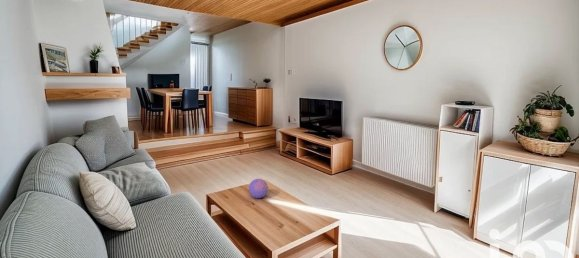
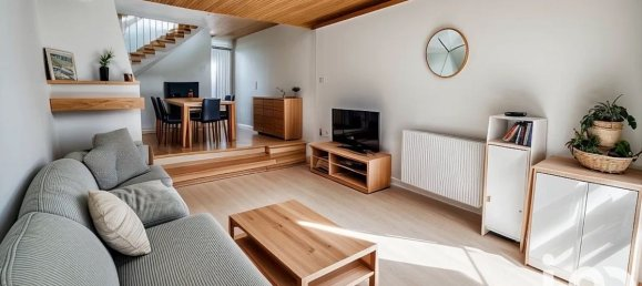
- decorative ball [248,178,269,199]
